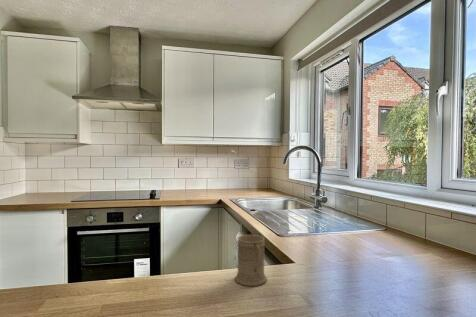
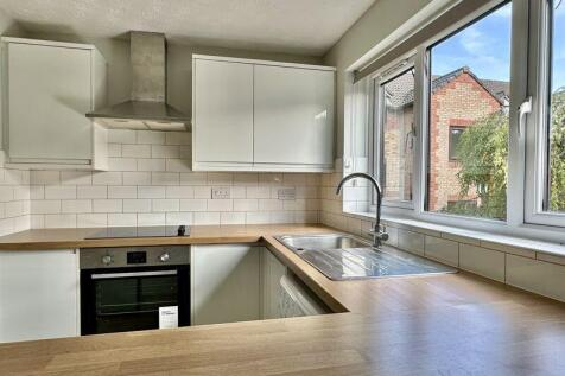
- mug [234,234,268,287]
